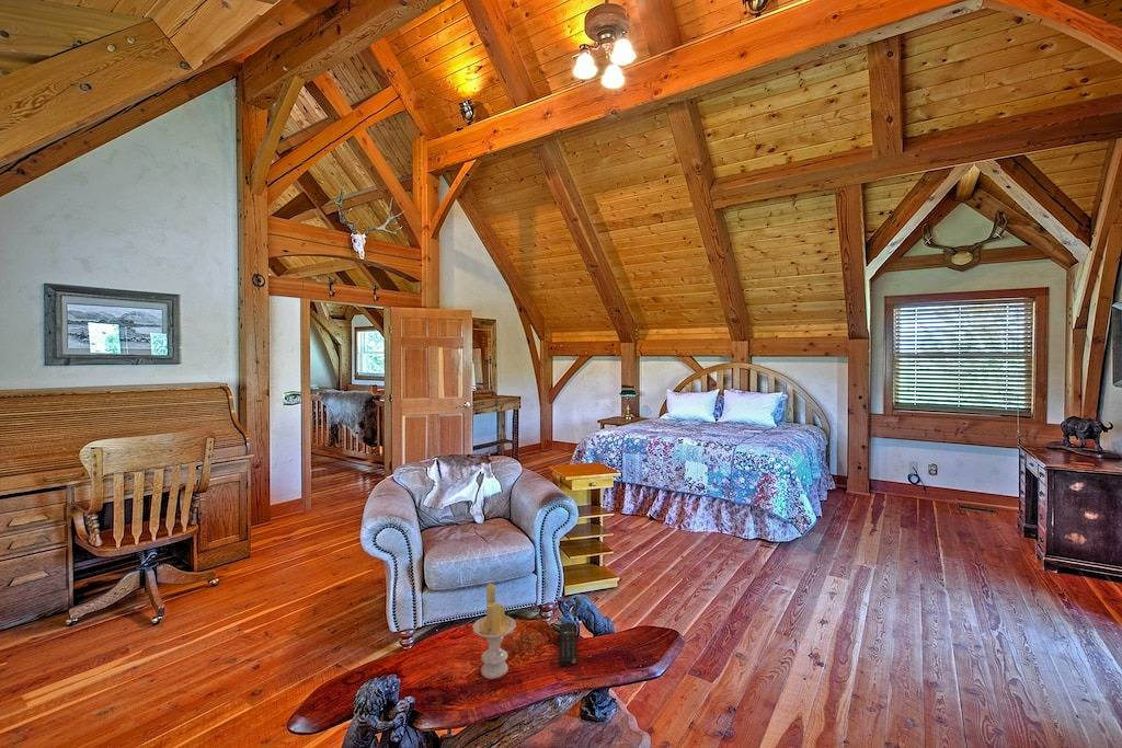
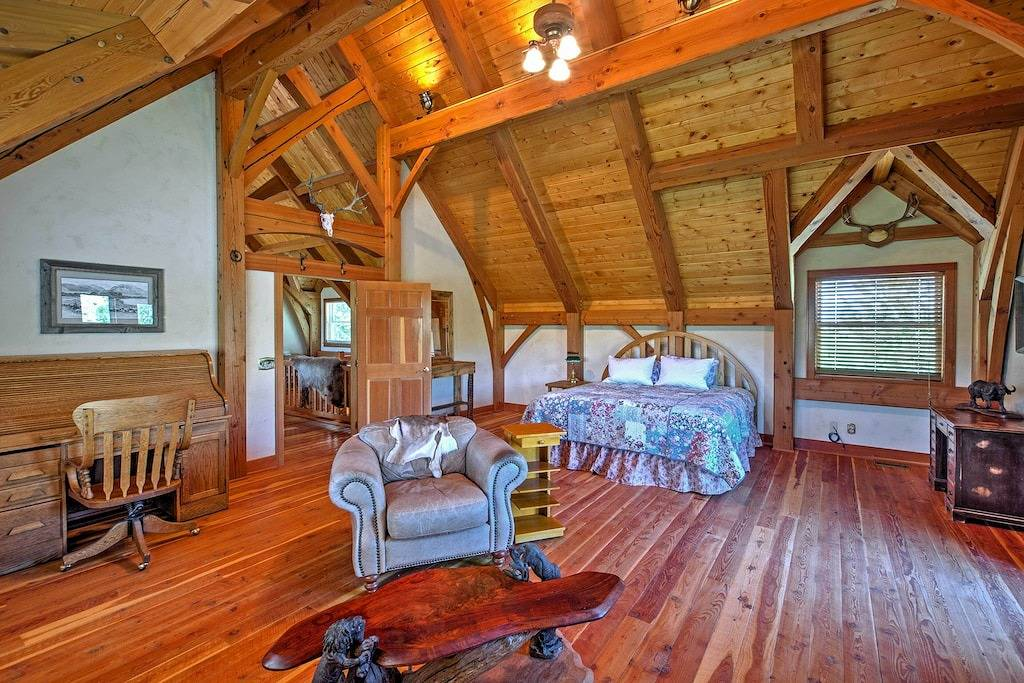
- candle [472,583,517,680]
- remote control [559,622,579,668]
